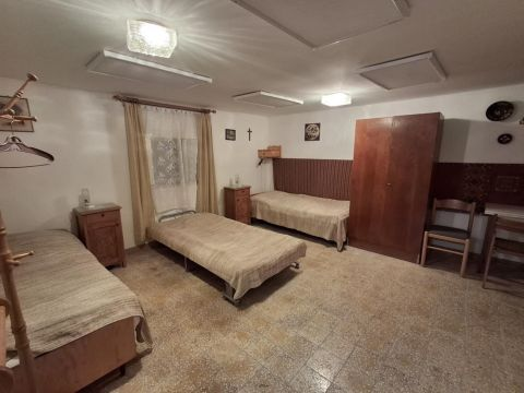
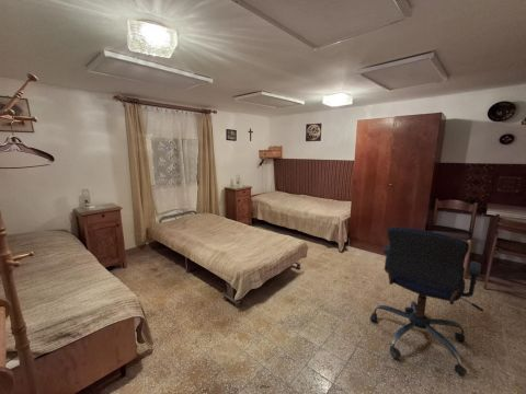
+ office chair [369,227,484,378]
